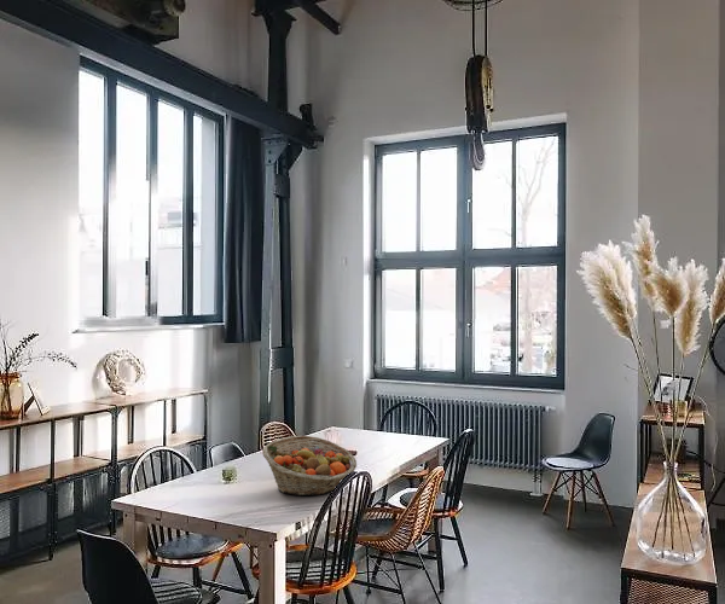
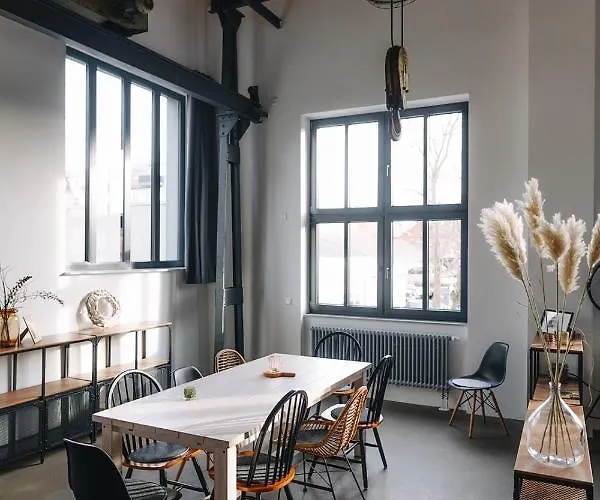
- fruit basket [261,435,358,496]
